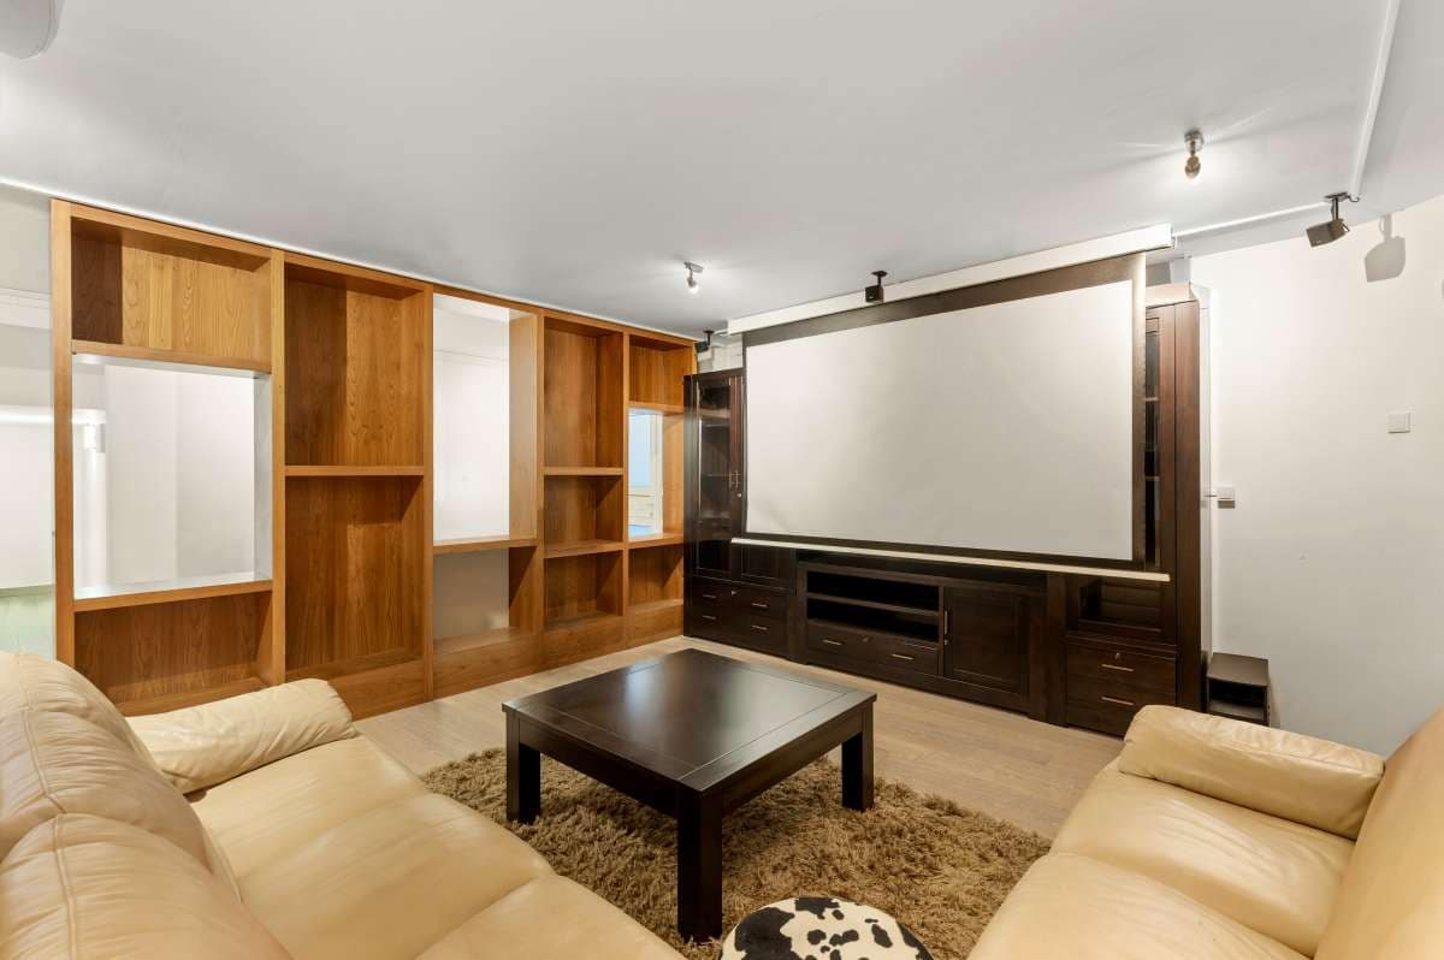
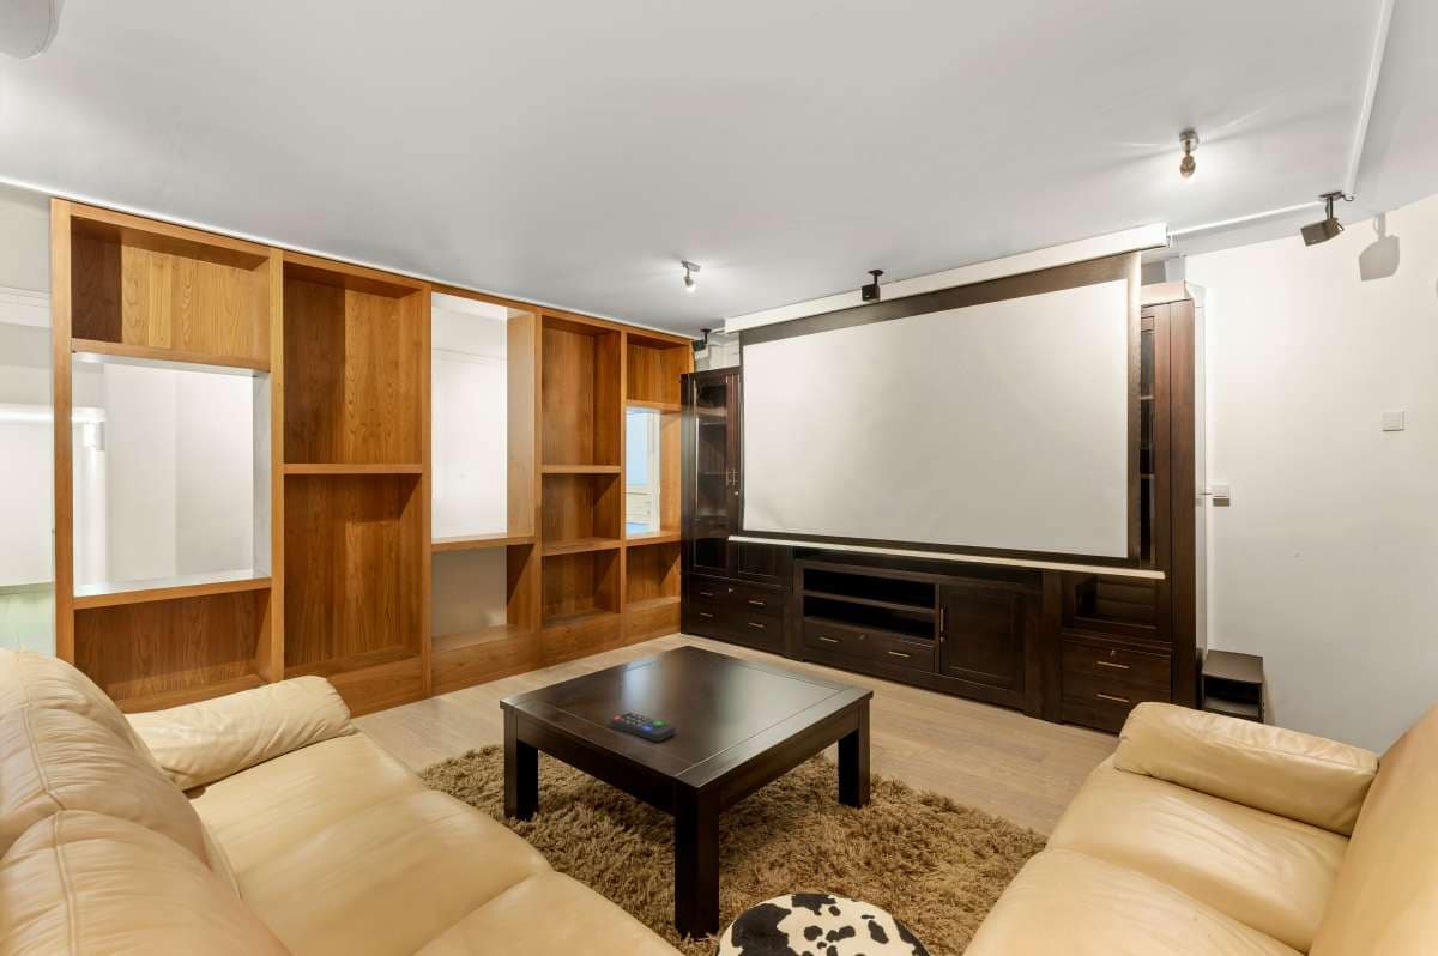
+ remote control [610,712,677,743]
